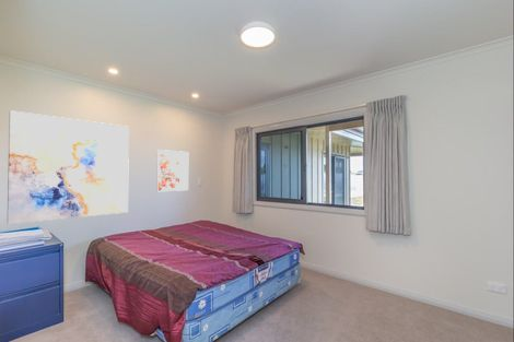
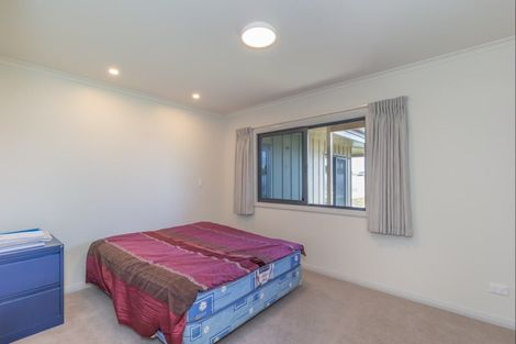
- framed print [155,149,189,192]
- wall art [7,109,130,225]
